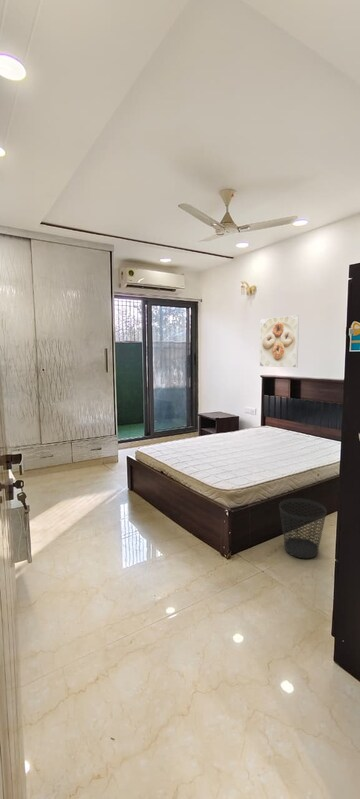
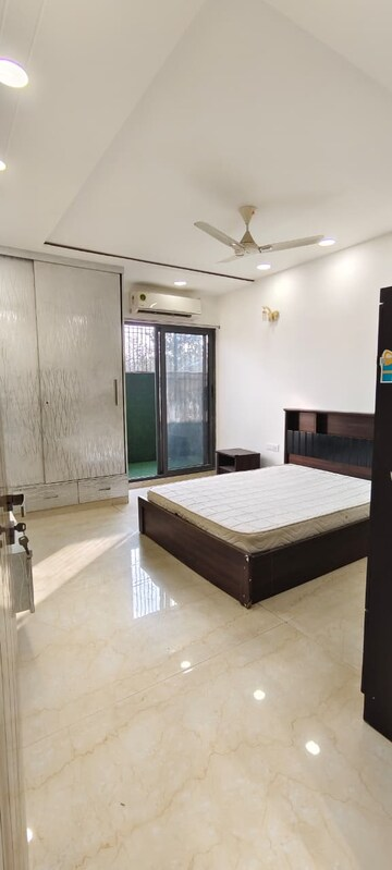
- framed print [259,314,300,368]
- wastebasket [278,497,328,560]
